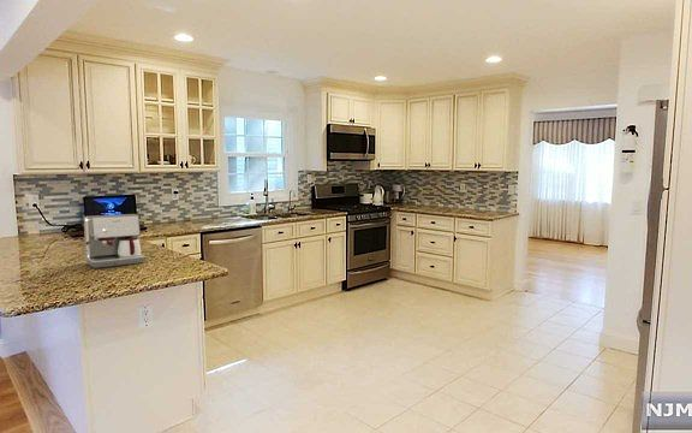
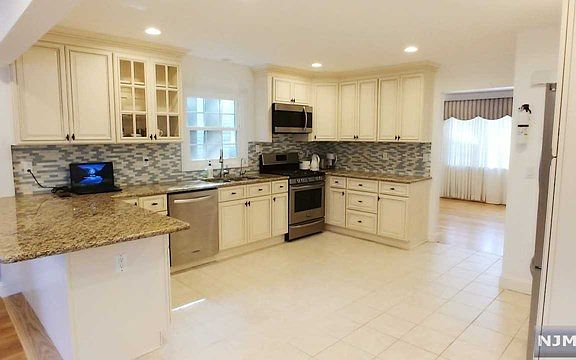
- coffee maker [83,213,145,269]
